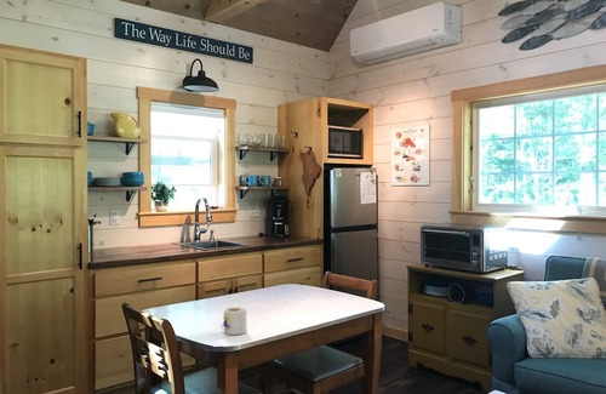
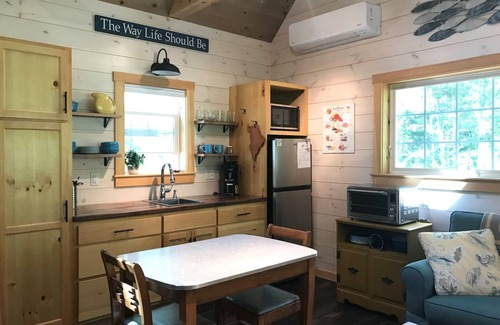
- mug [219,306,247,336]
